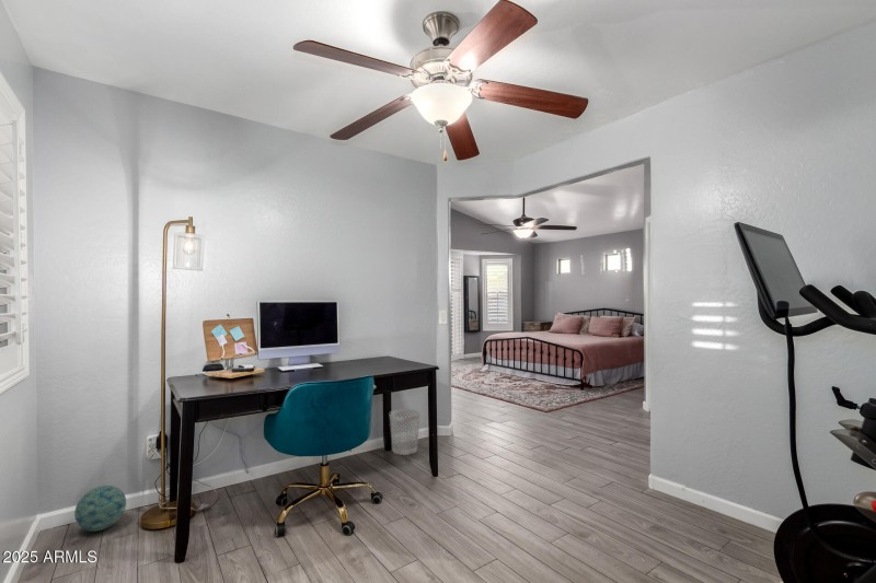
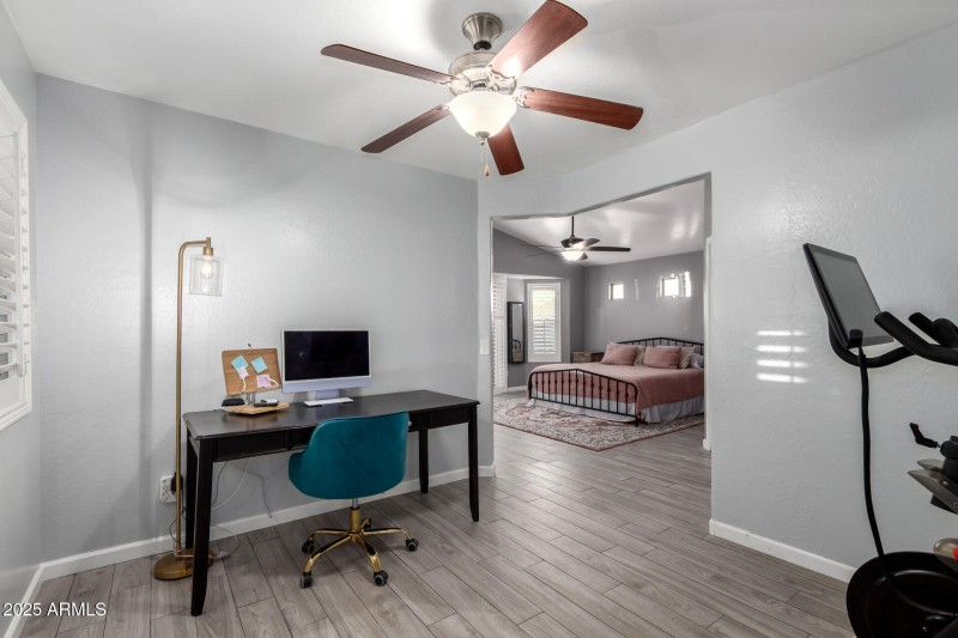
- ball [73,485,127,533]
- wastebasket [389,408,420,456]
